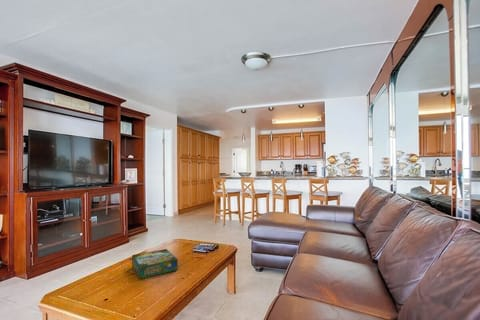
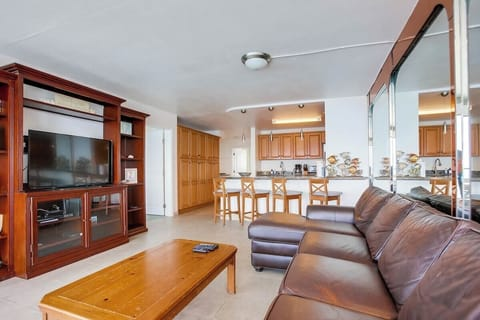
- board game [131,248,179,280]
